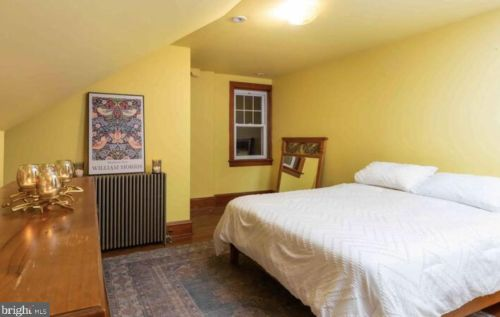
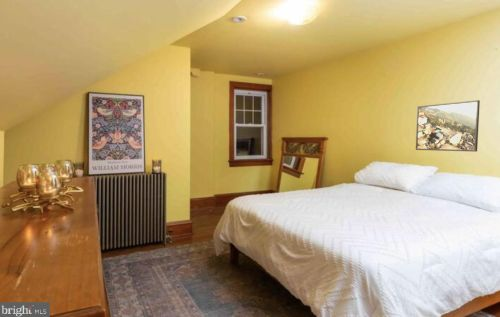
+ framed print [415,99,481,153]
